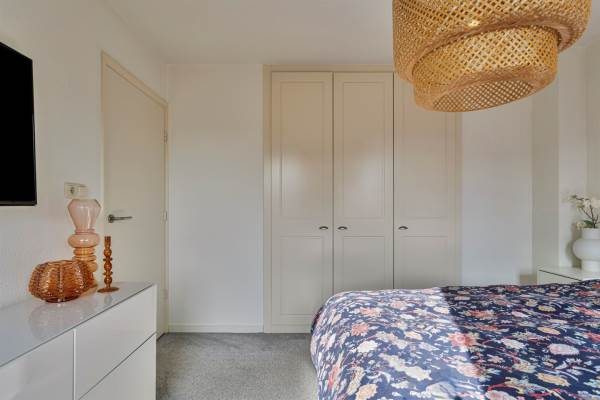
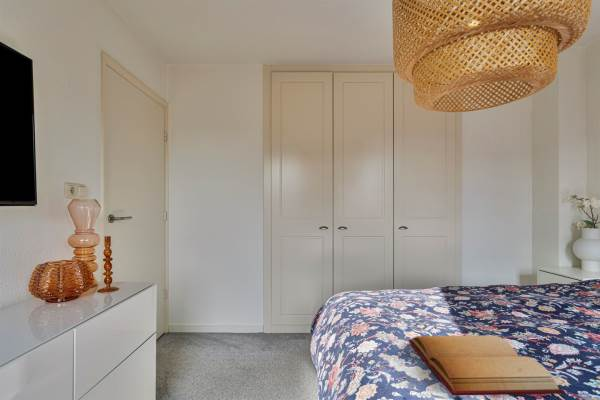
+ bible [408,334,565,397]
